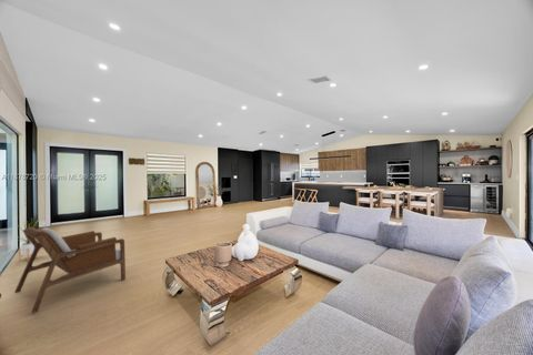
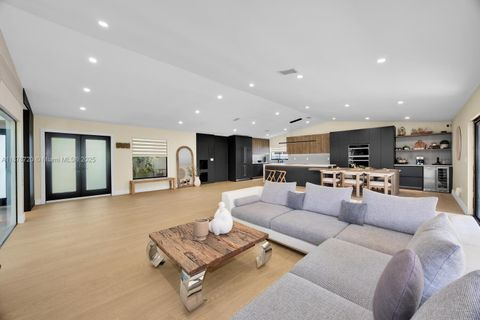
- house plant [10,217,39,262]
- armchair [13,226,127,314]
